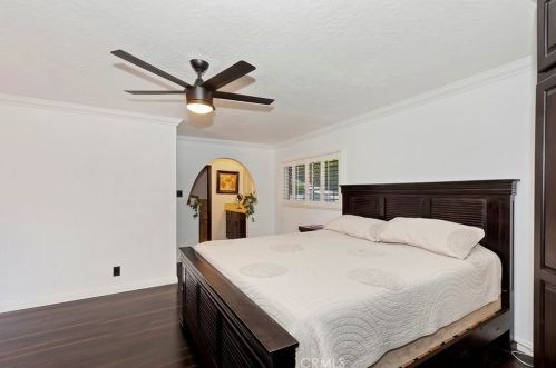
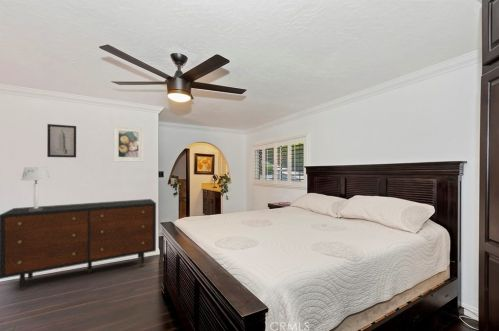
+ table lamp [20,166,51,211]
+ wall art [46,123,77,159]
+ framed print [112,125,144,163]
+ dresser [0,198,157,292]
